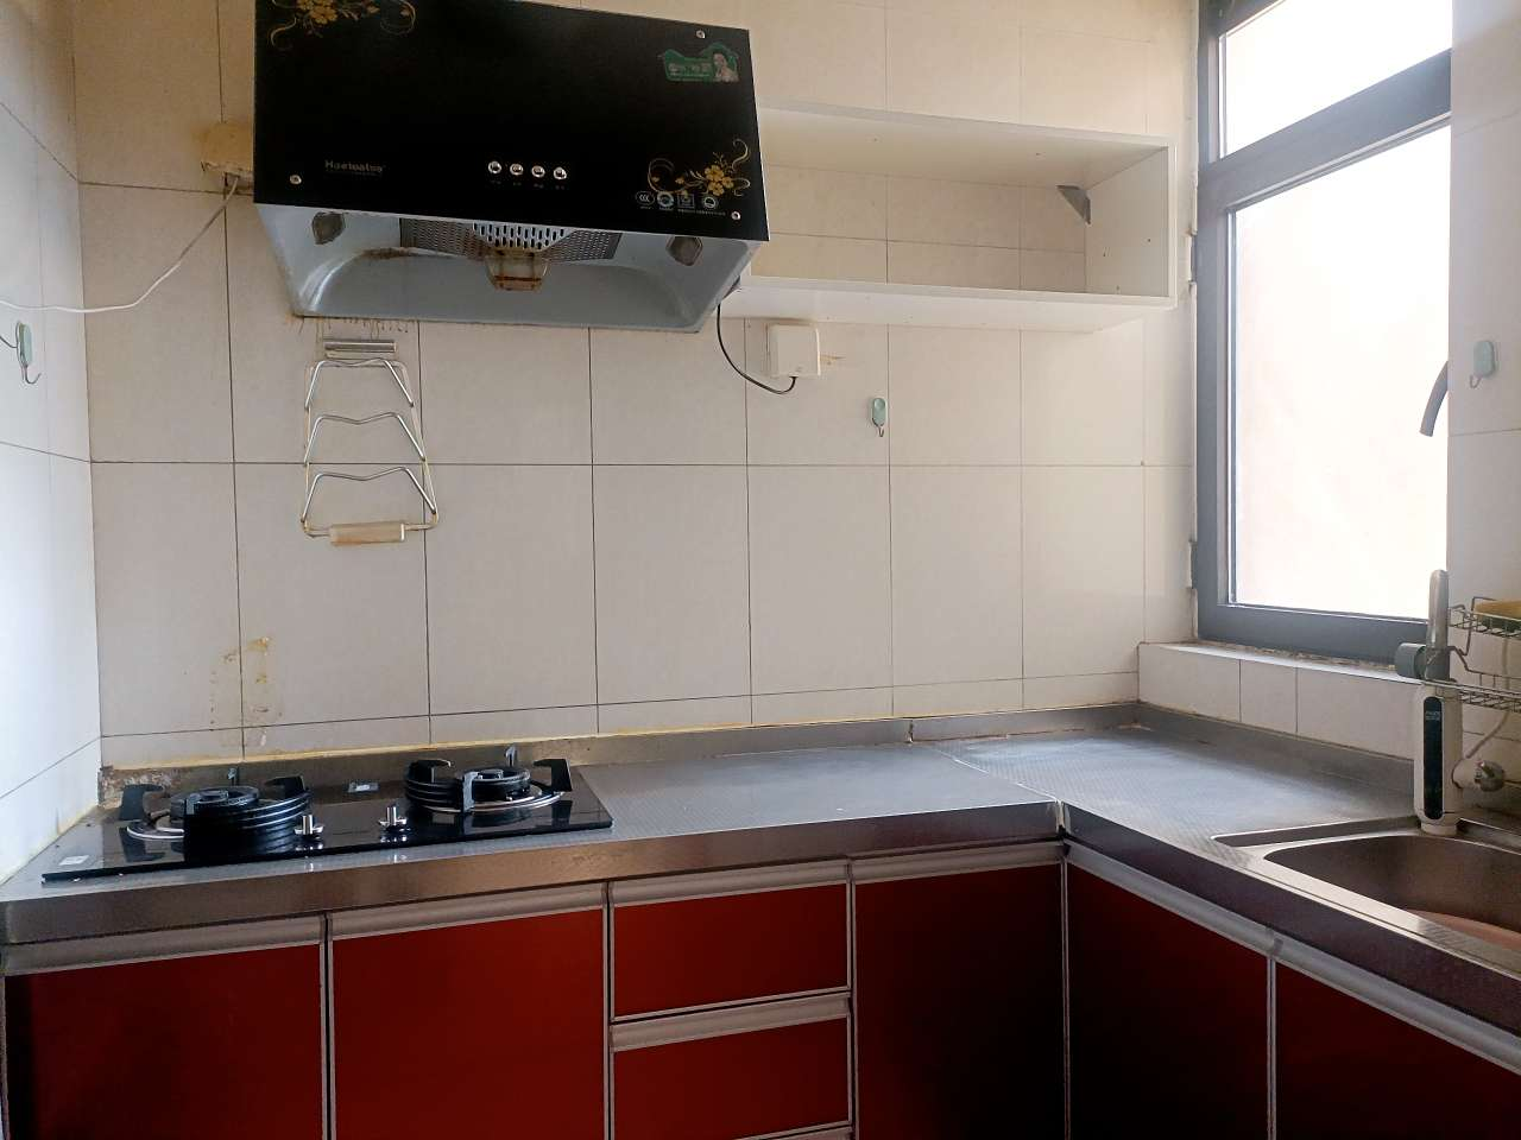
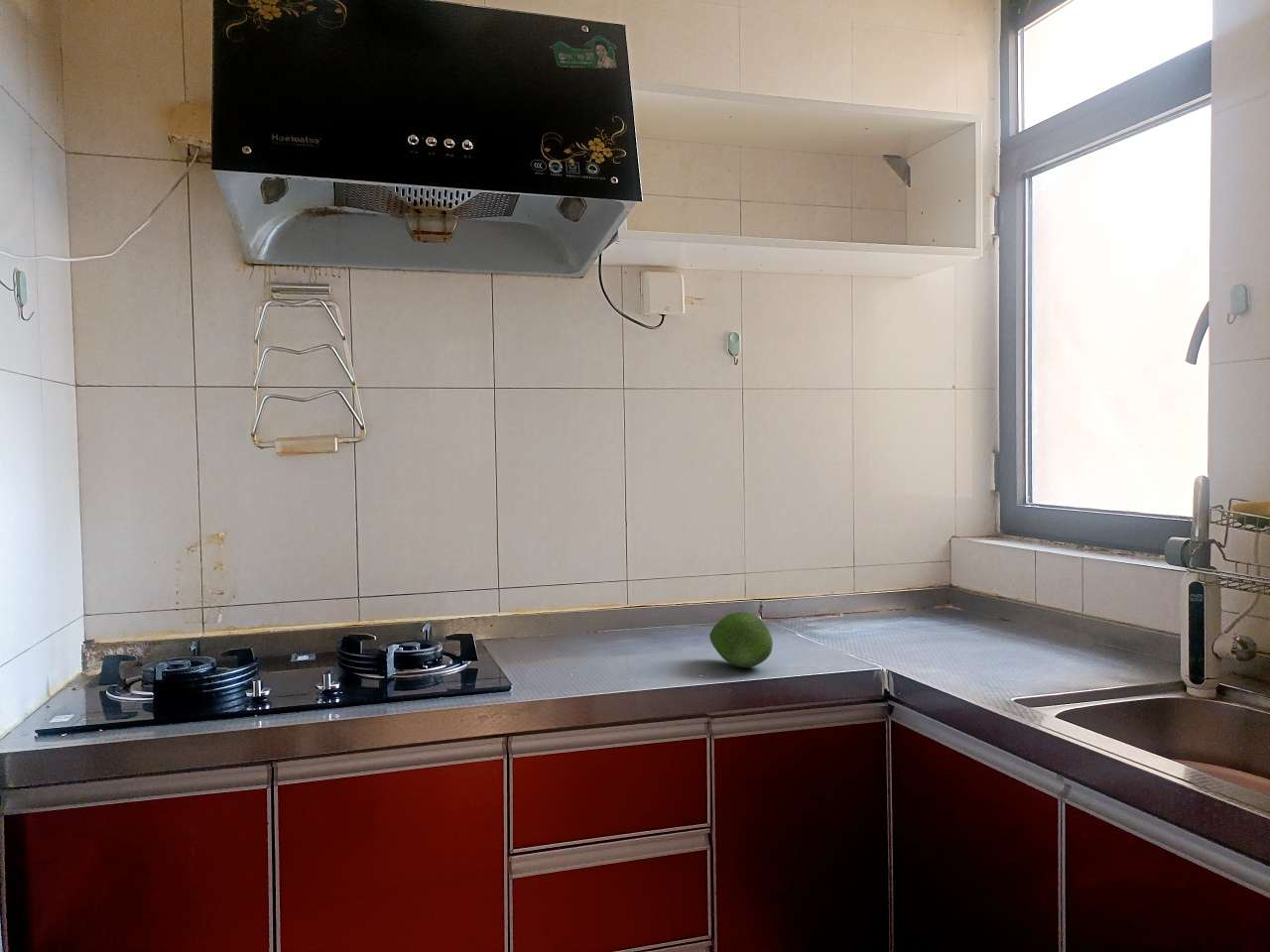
+ fruit [708,611,774,668]
